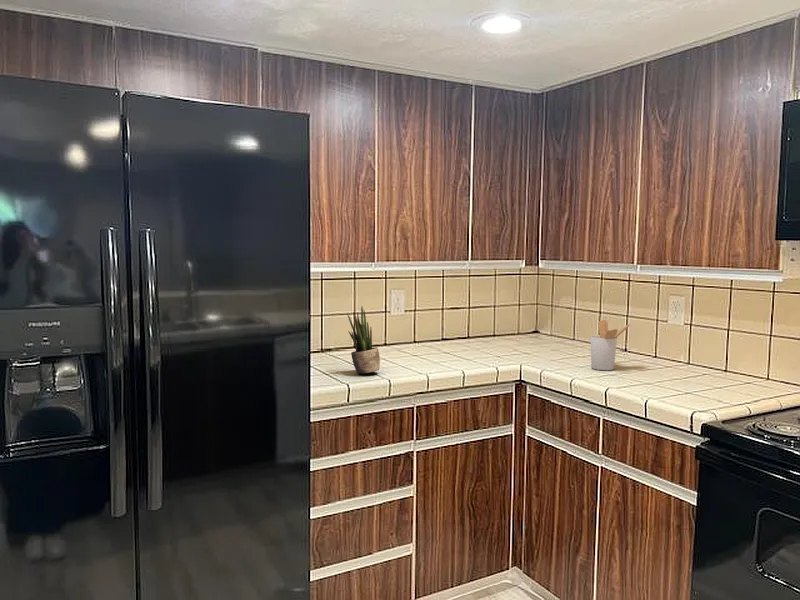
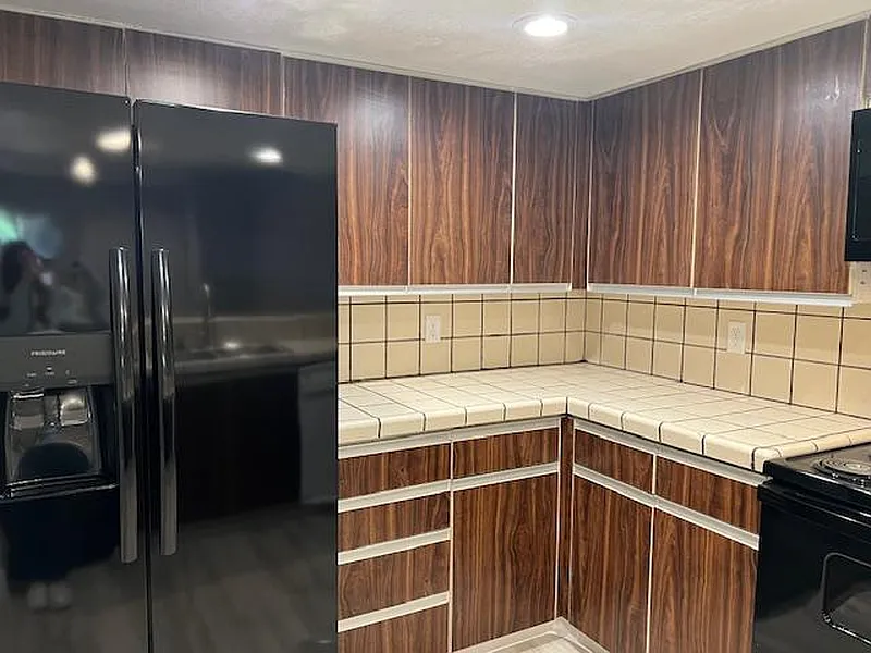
- utensil holder [590,319,631,371]
- potted plant [346,306,381,375]
